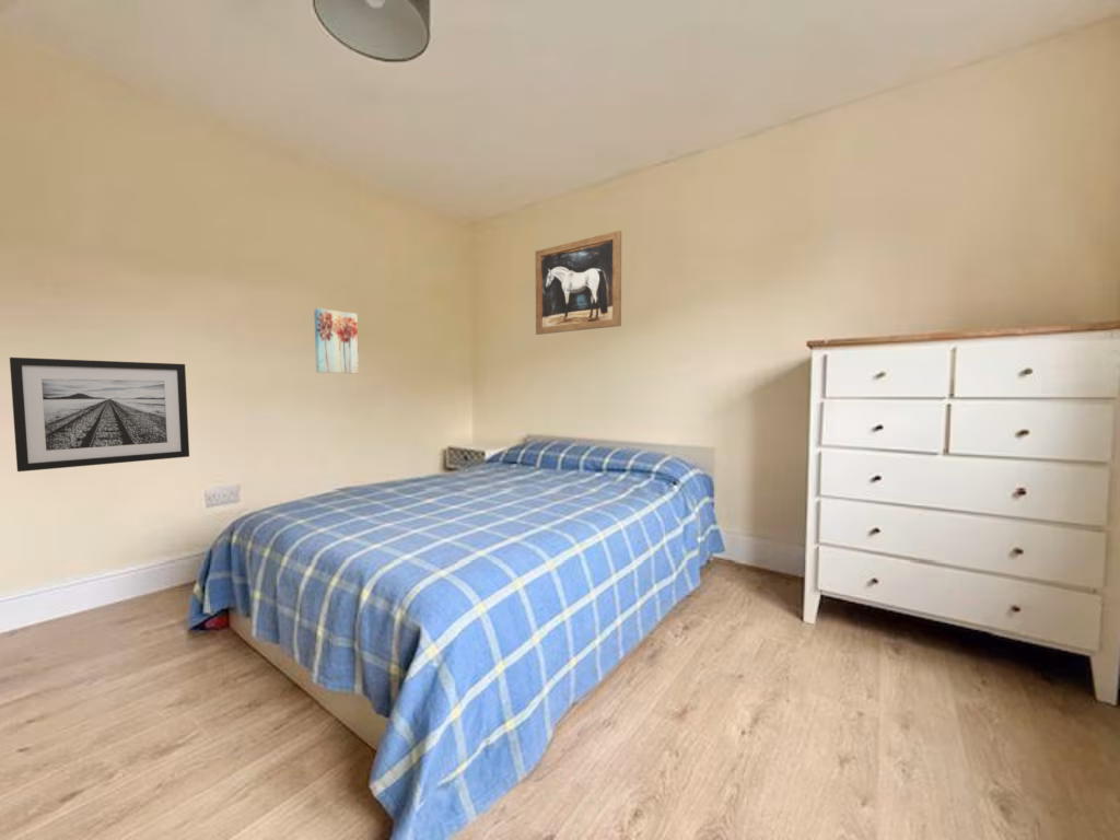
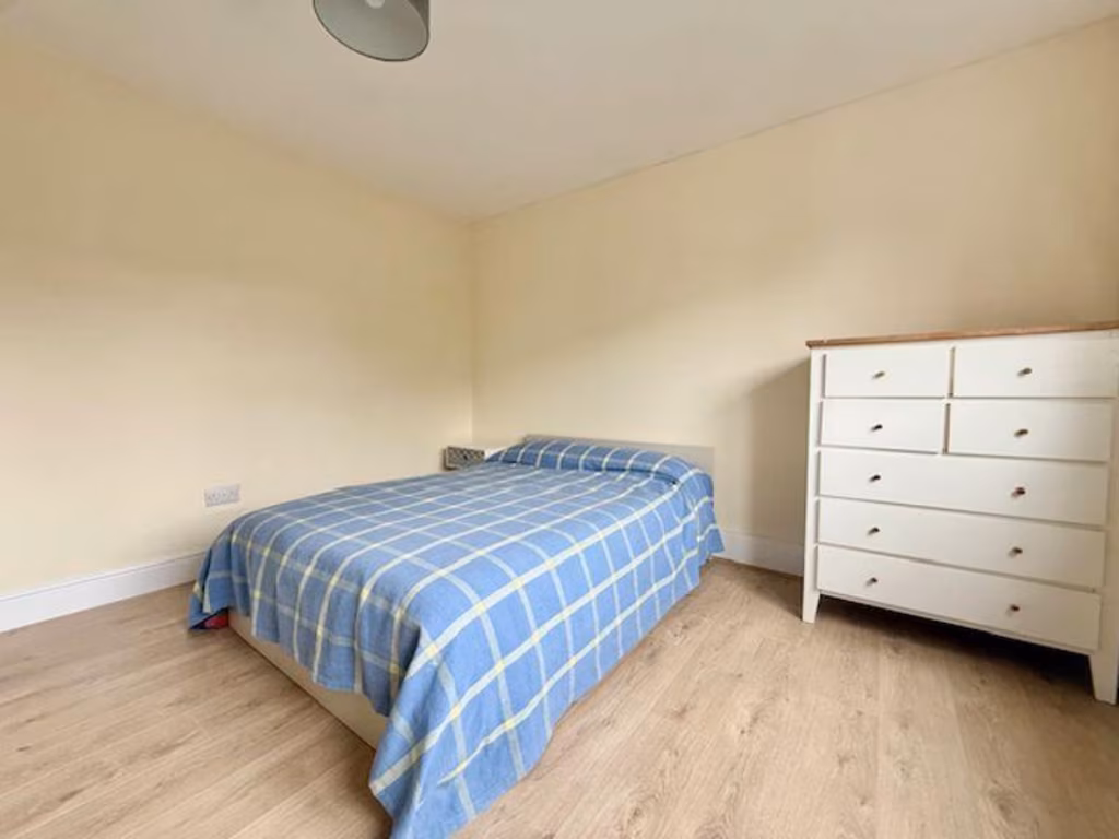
- wall art [313,307,360,375]
- wall art [9,357,190,472]
- wall art [534,230,622,336]
